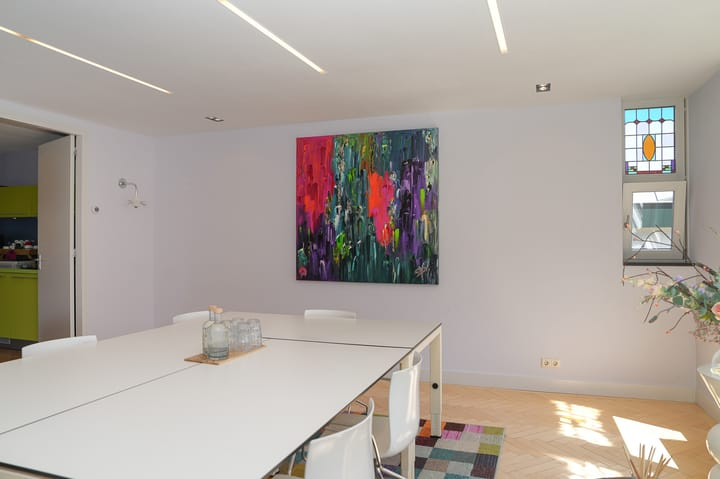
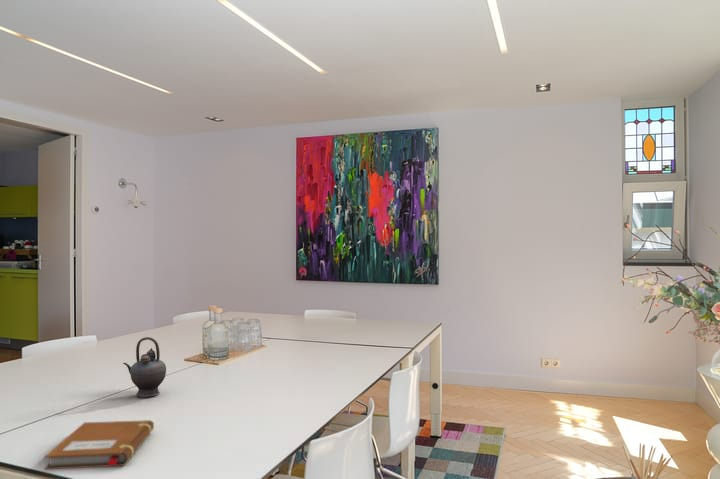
+ notebook [43,419,155,471]
+ teapot [122,336,167,398]
